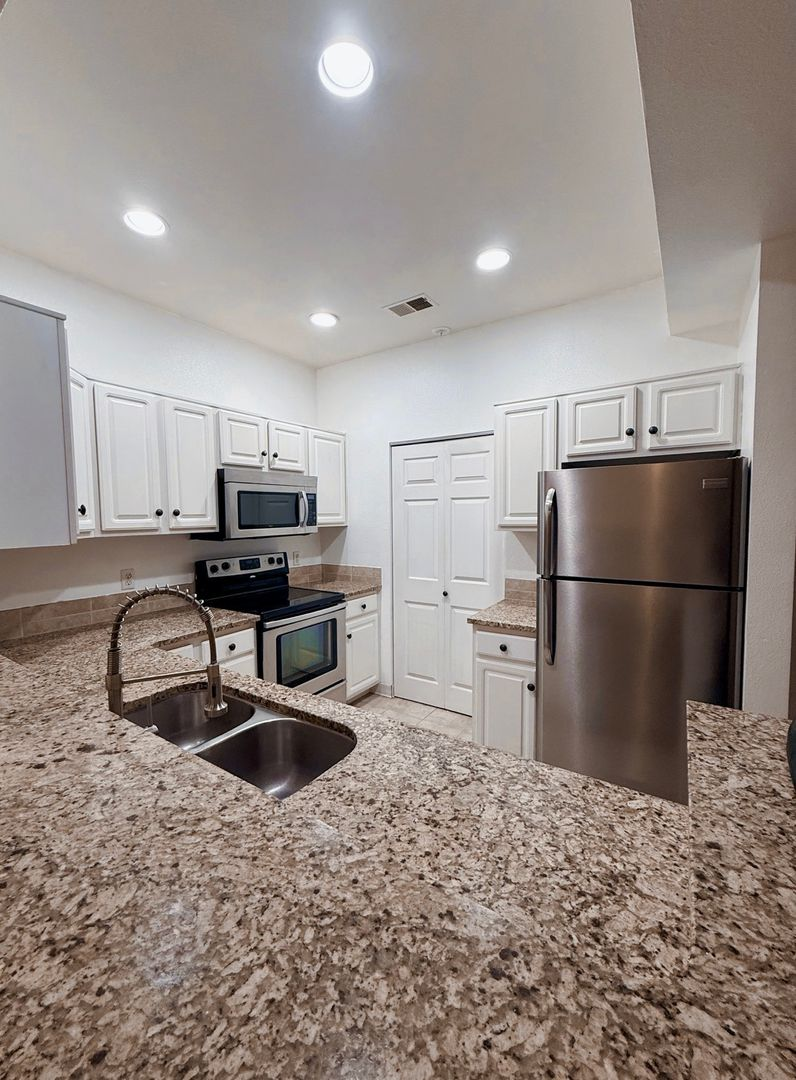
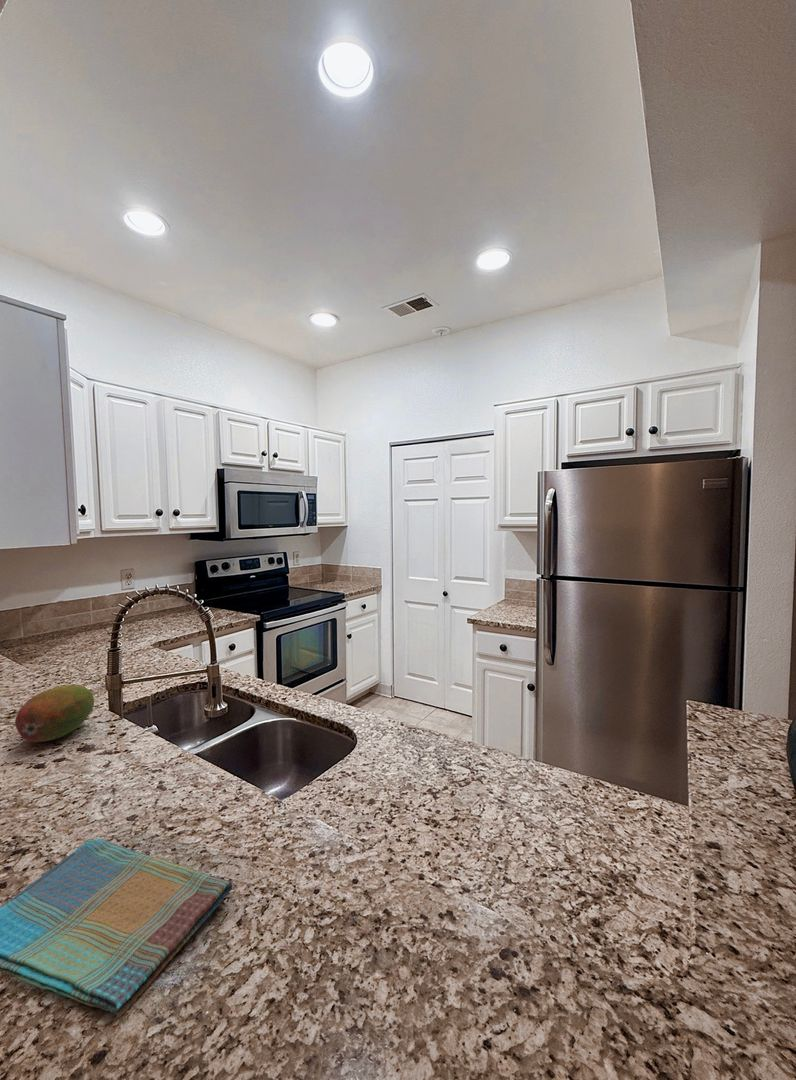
+ dish towel [0,838,234,1020]
+ fruit [14,684,95,743]
